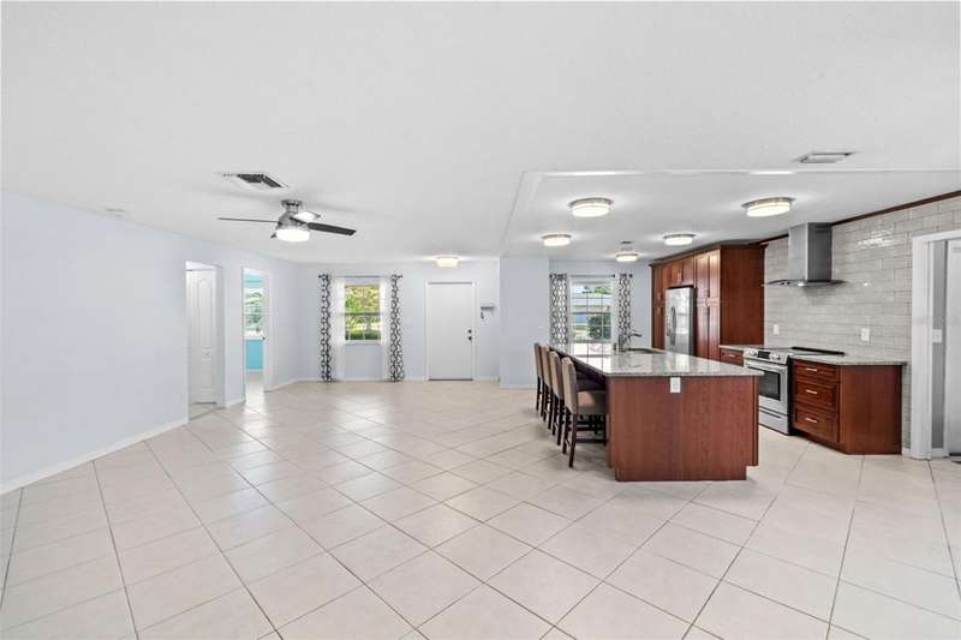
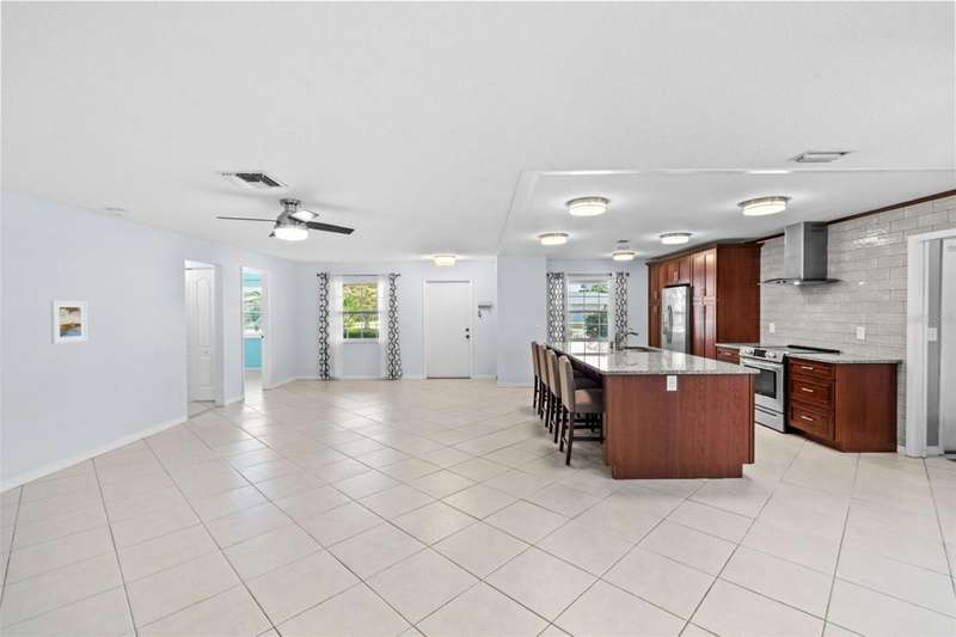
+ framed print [50,300,88,345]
